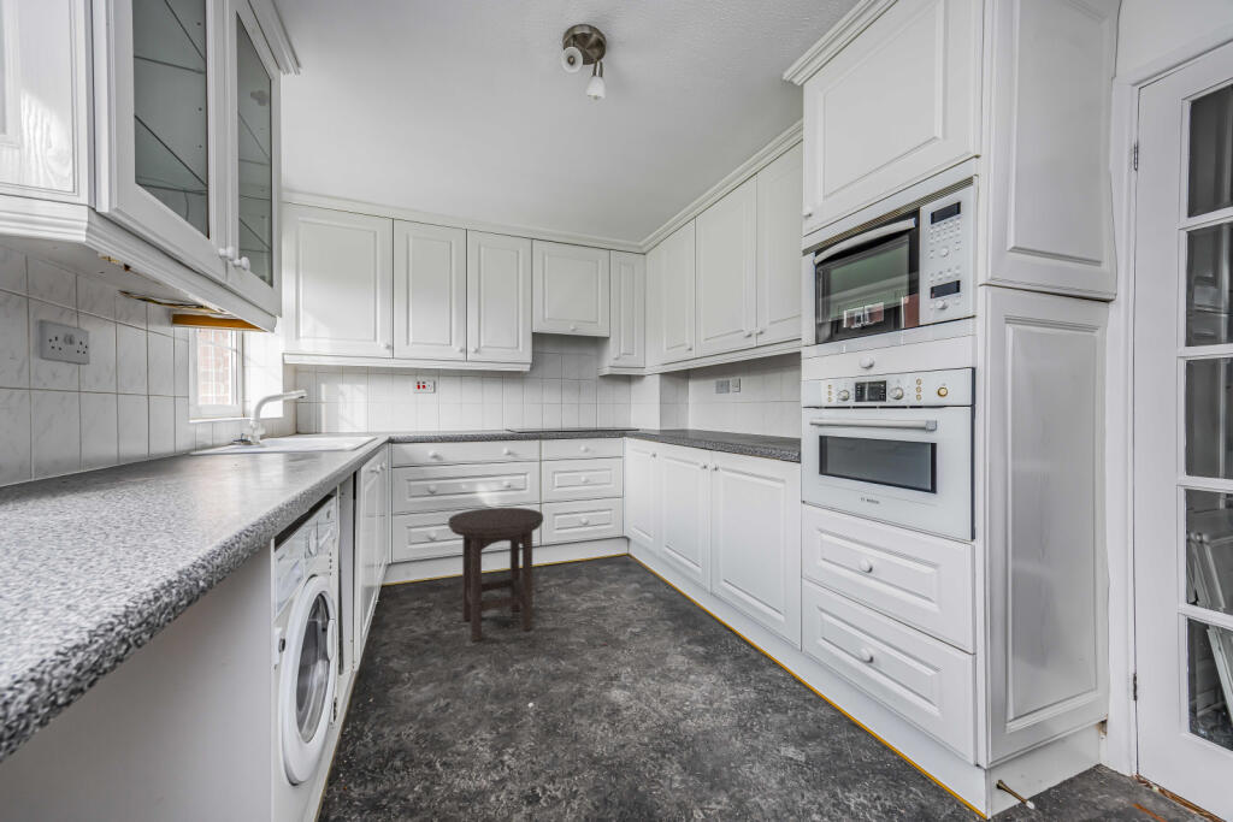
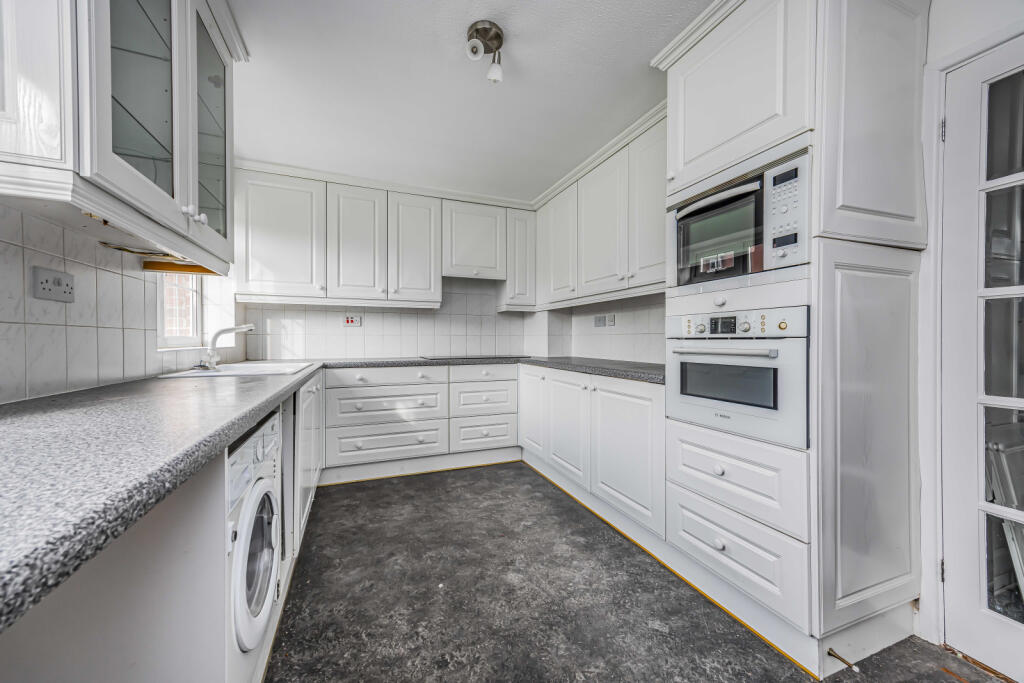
- stool [448,507,544,643]
